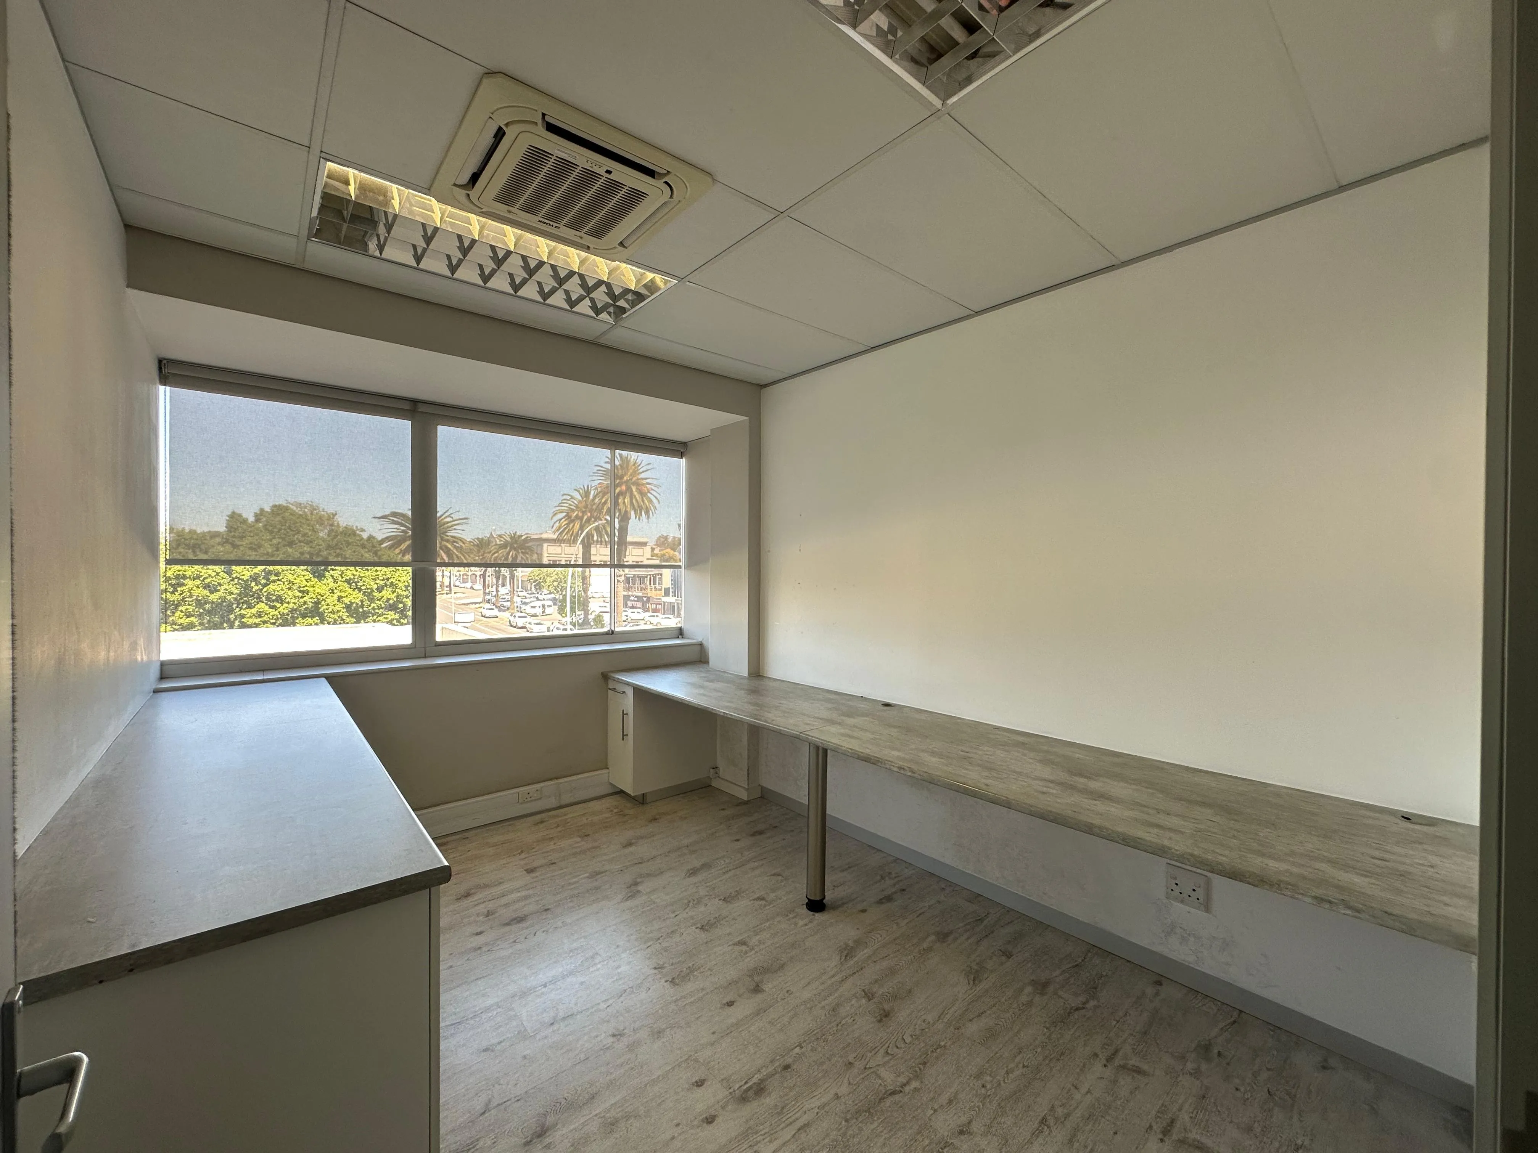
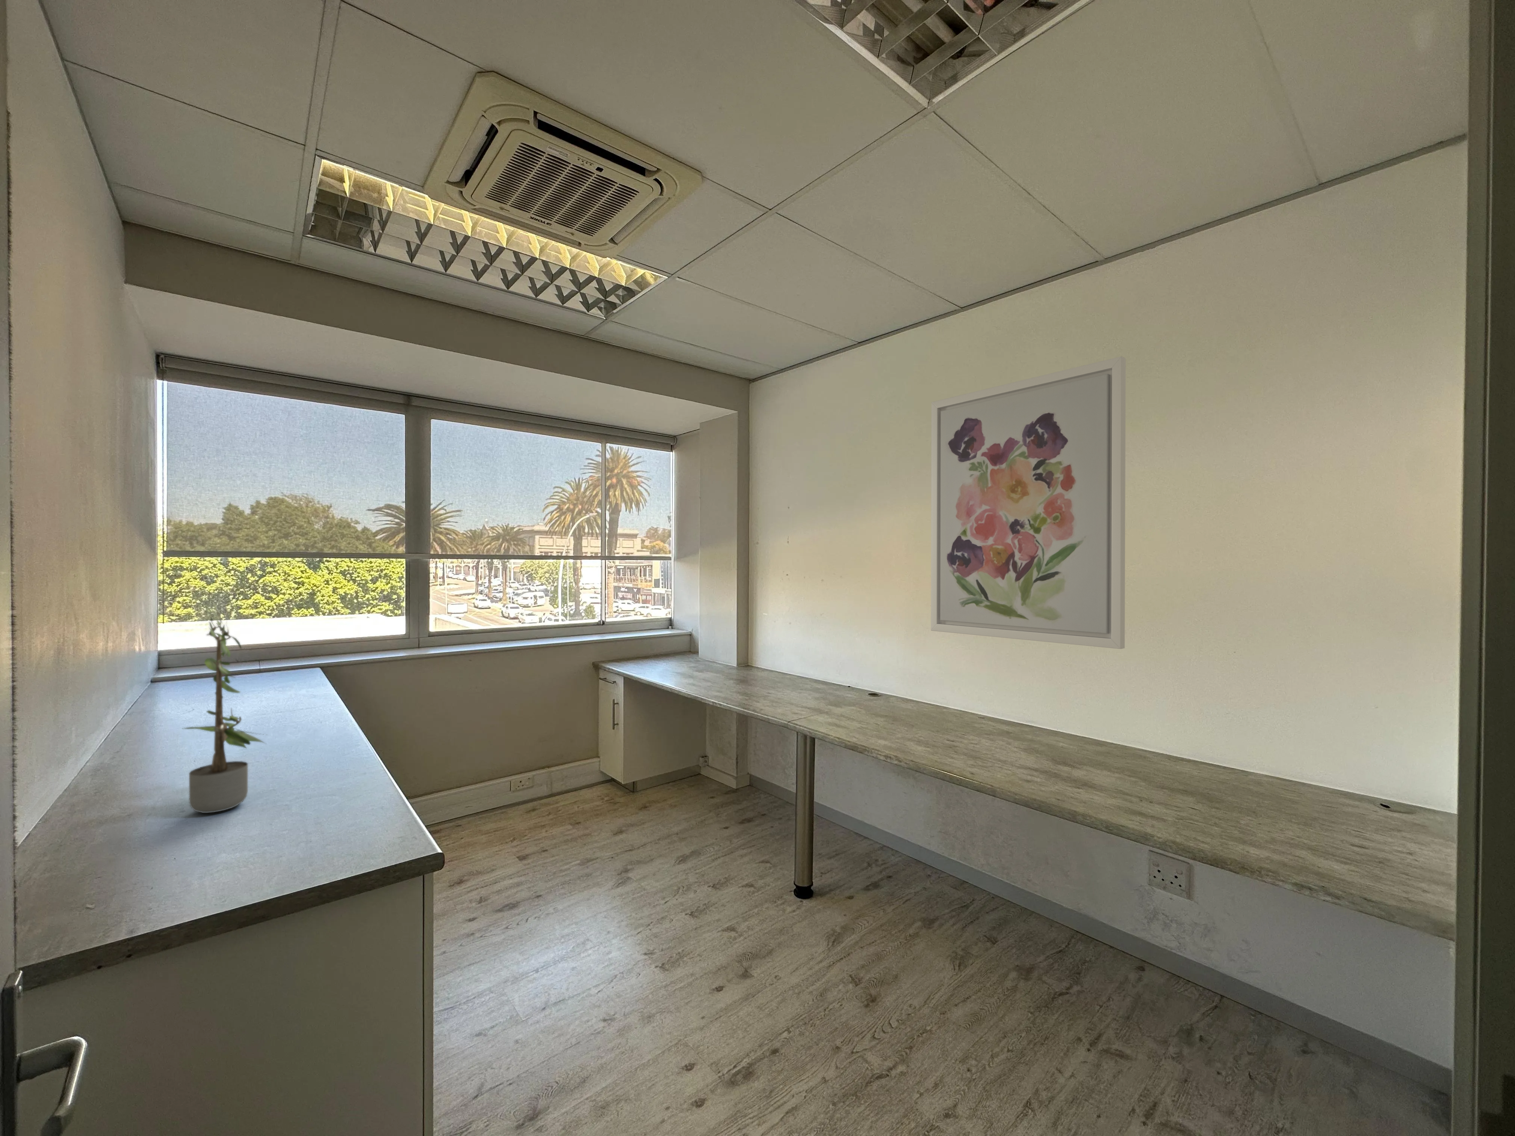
+ wall art [930,356,1126,649]
+ potted plant [183,611,268,814]
